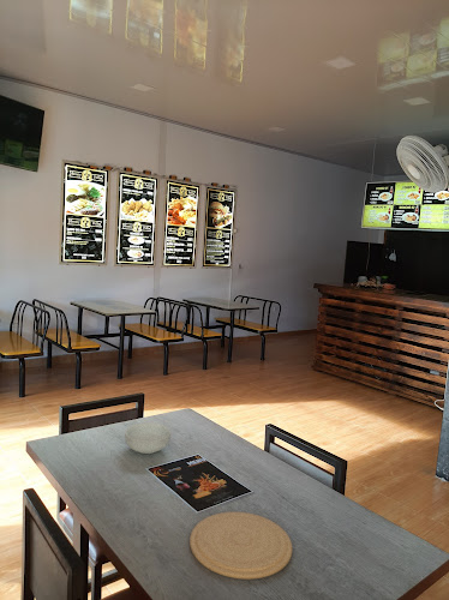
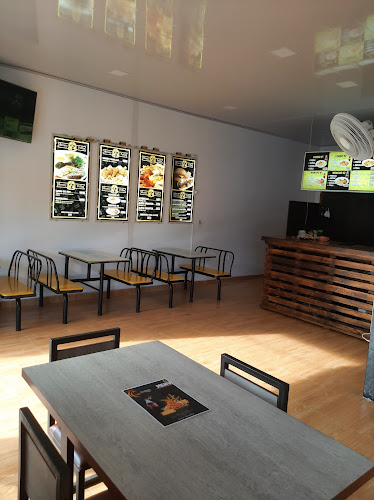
- cereal bowl [124,422,172,455]
- plate [188,511,293,581]
